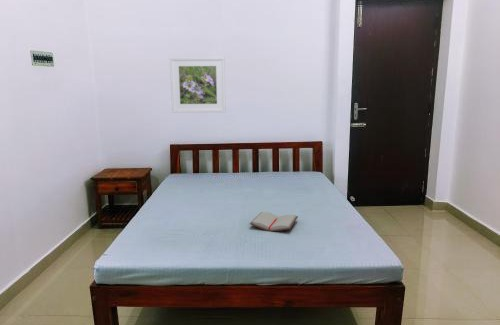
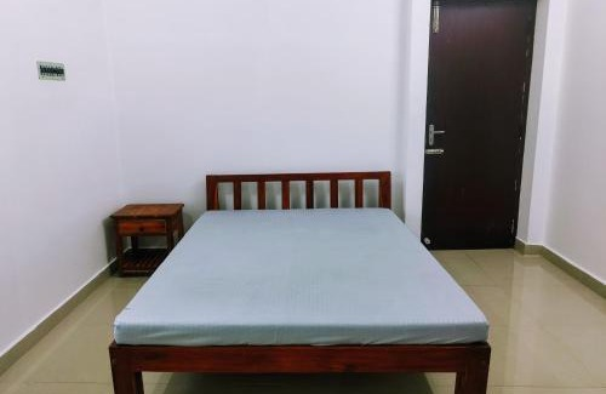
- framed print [169,56,227,114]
- paperback book [249,211,299,232]
